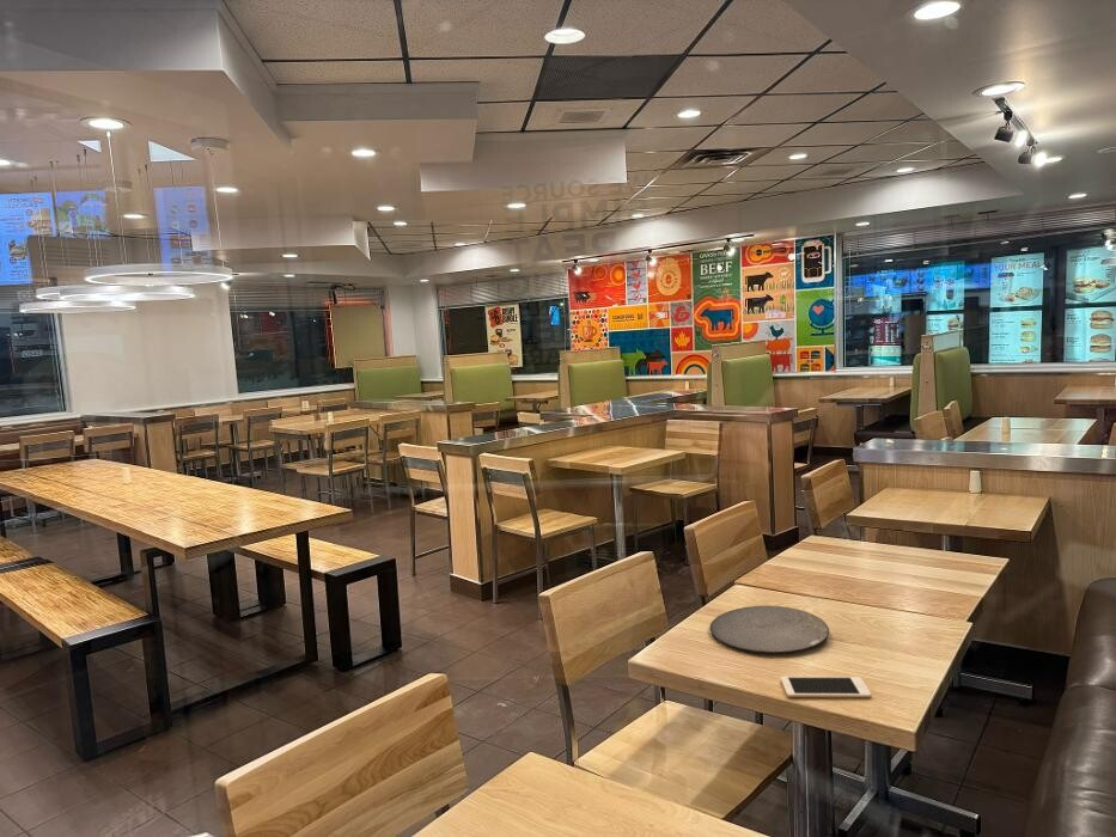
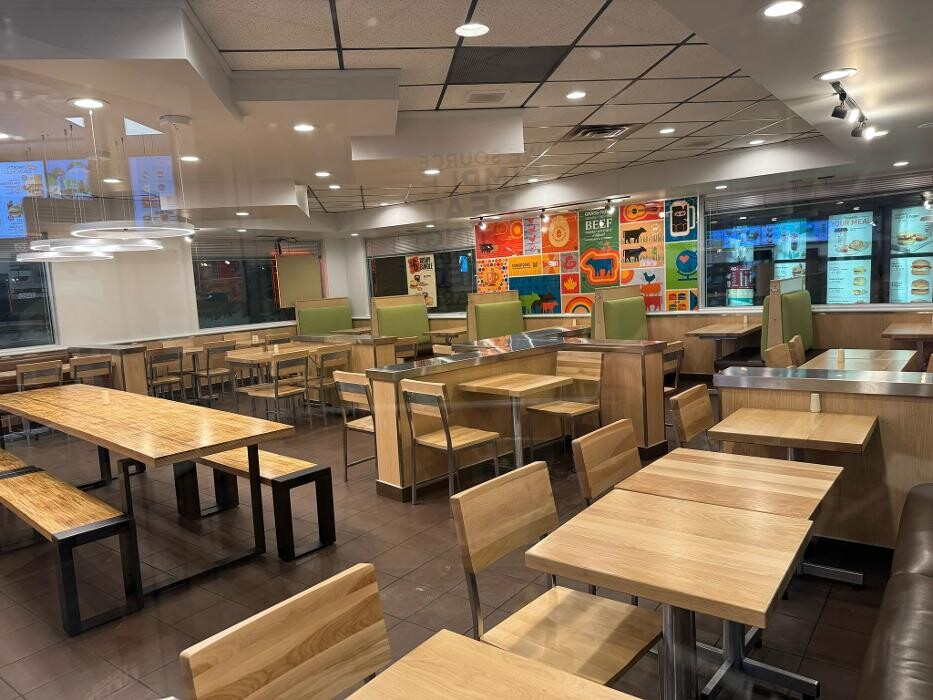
- cell phone [780,676,872,698]
- plate [709,605,830,656]
